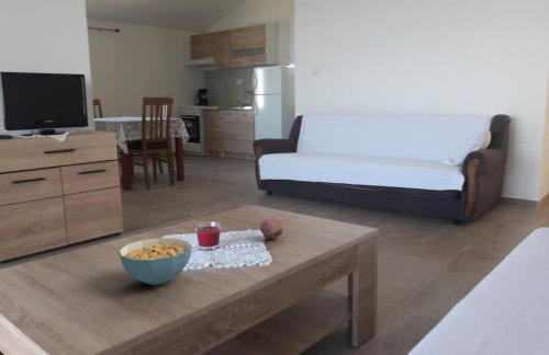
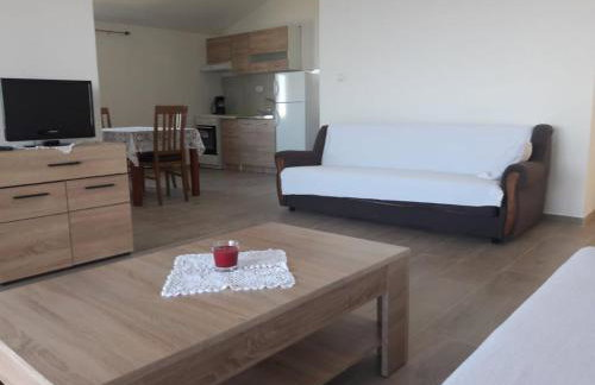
- cereal bowl [117,237,192,286]
- fruit [259,216,284,240]
